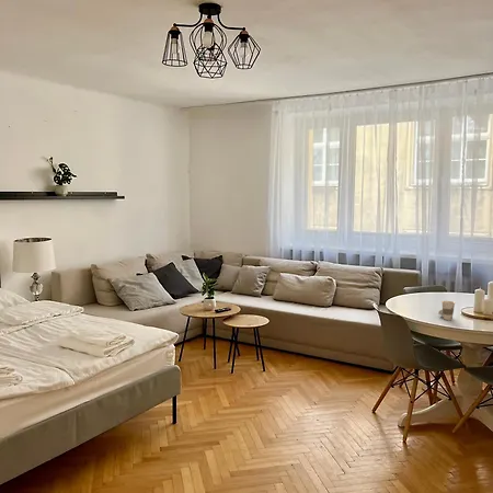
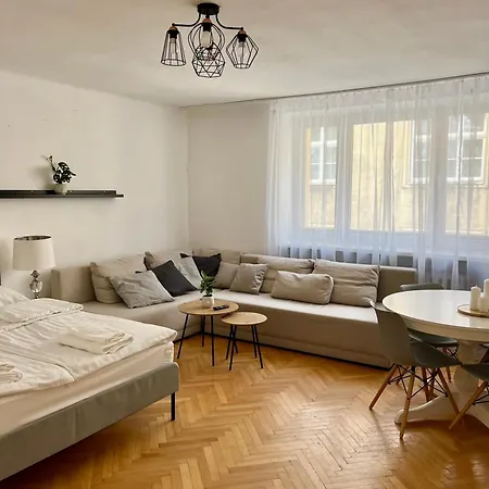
- cup [437,300,457,321]
